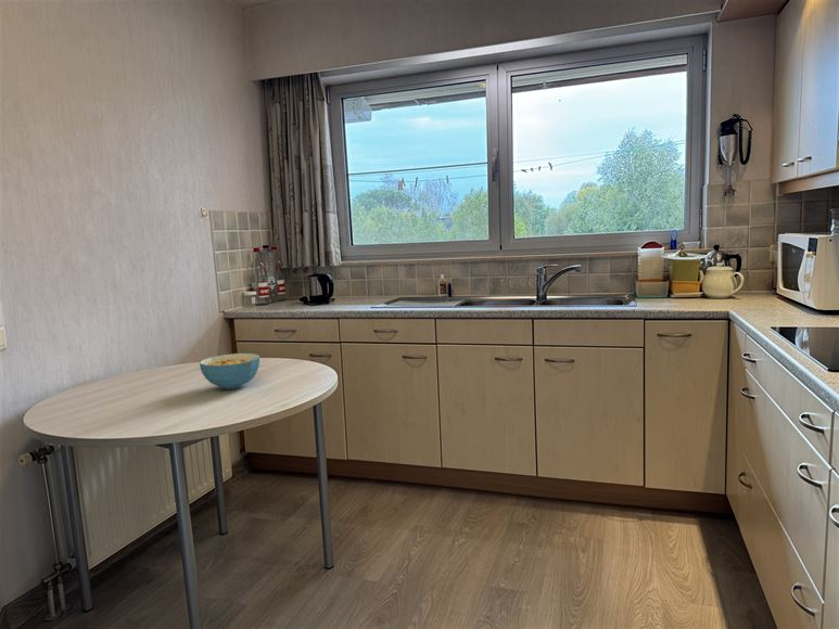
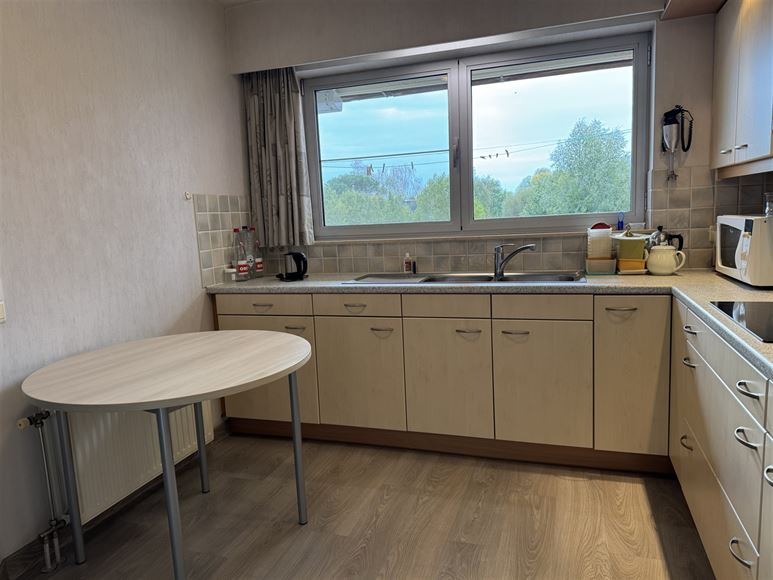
- cereal bowl [199,352,260,390]
